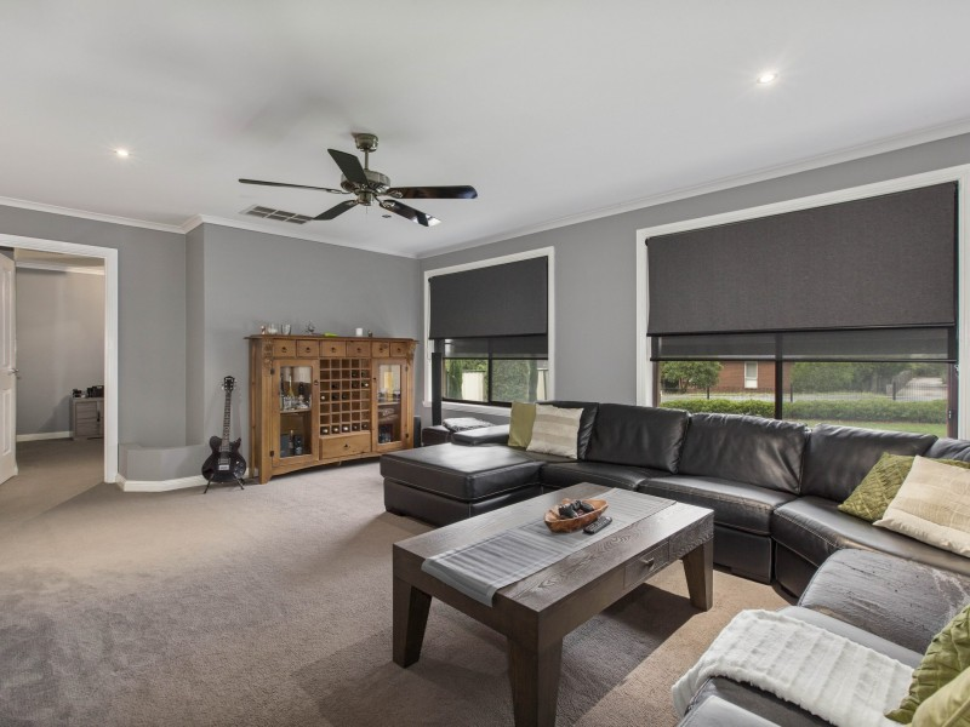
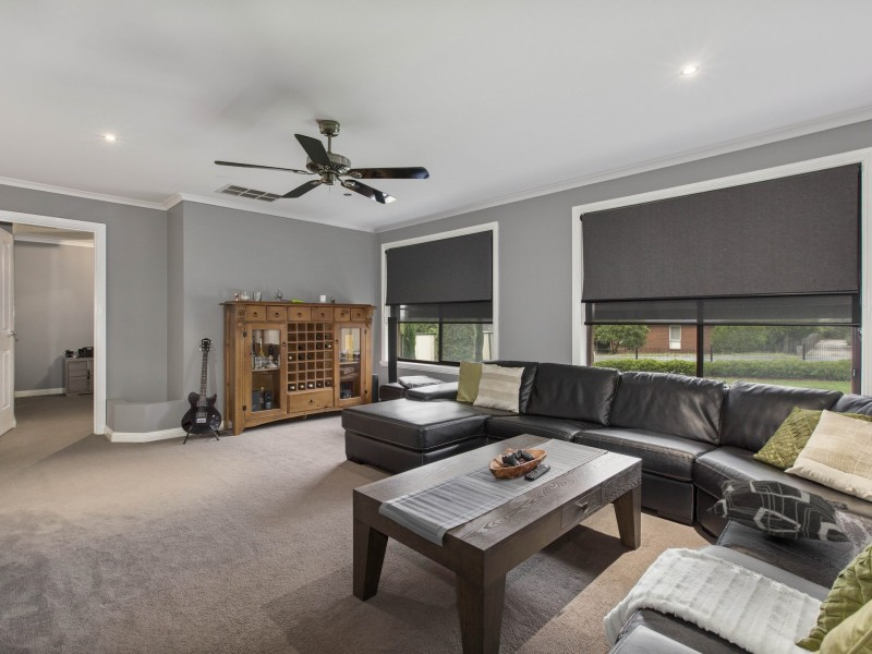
+ decorative pillow [705,479,852,544]
